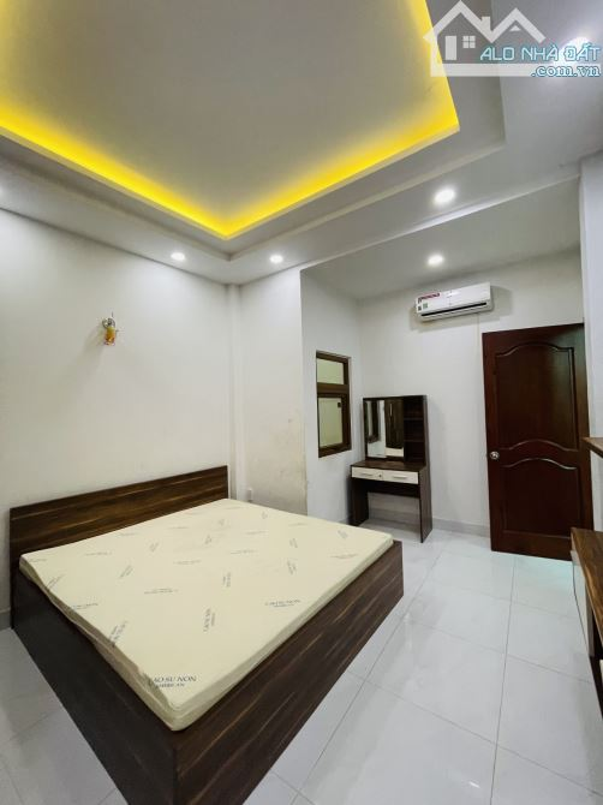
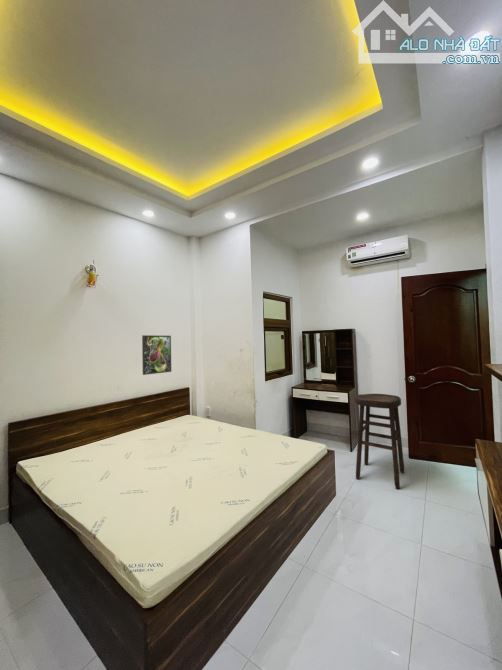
+ stool [354,393,405,490]
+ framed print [141,334,172,376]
